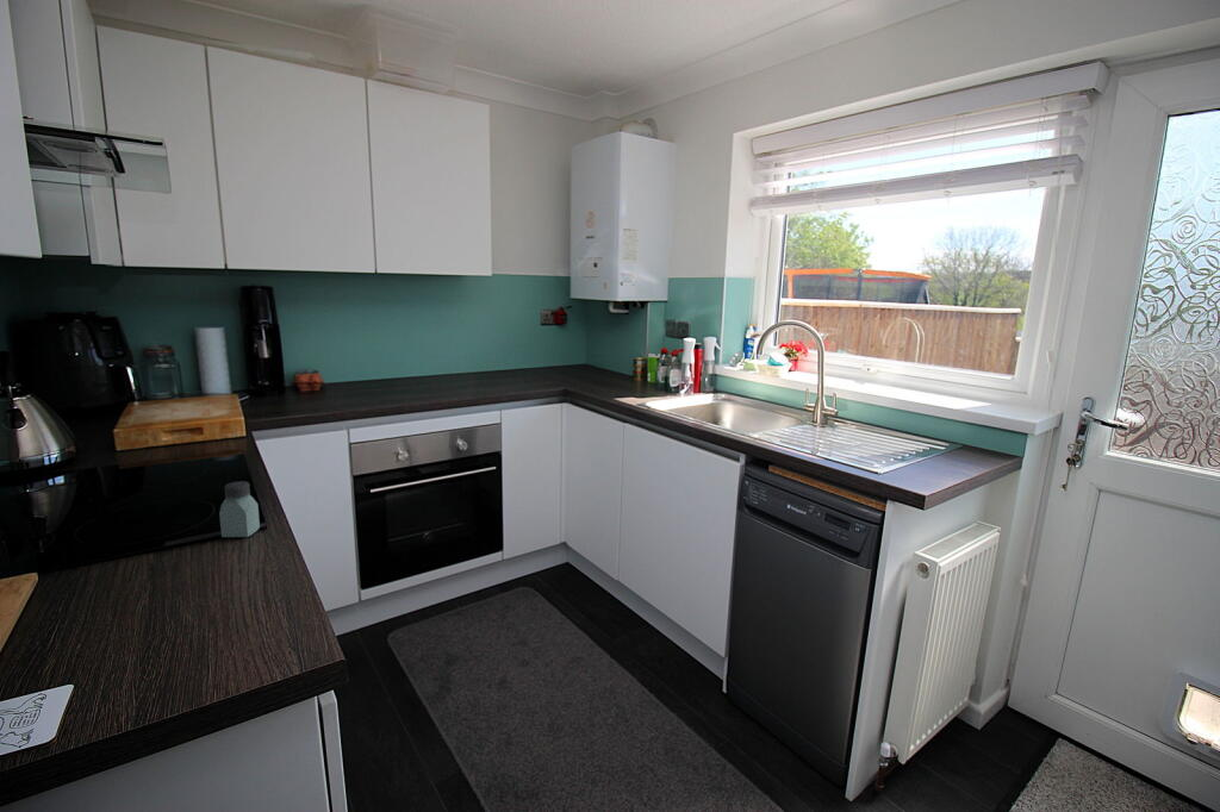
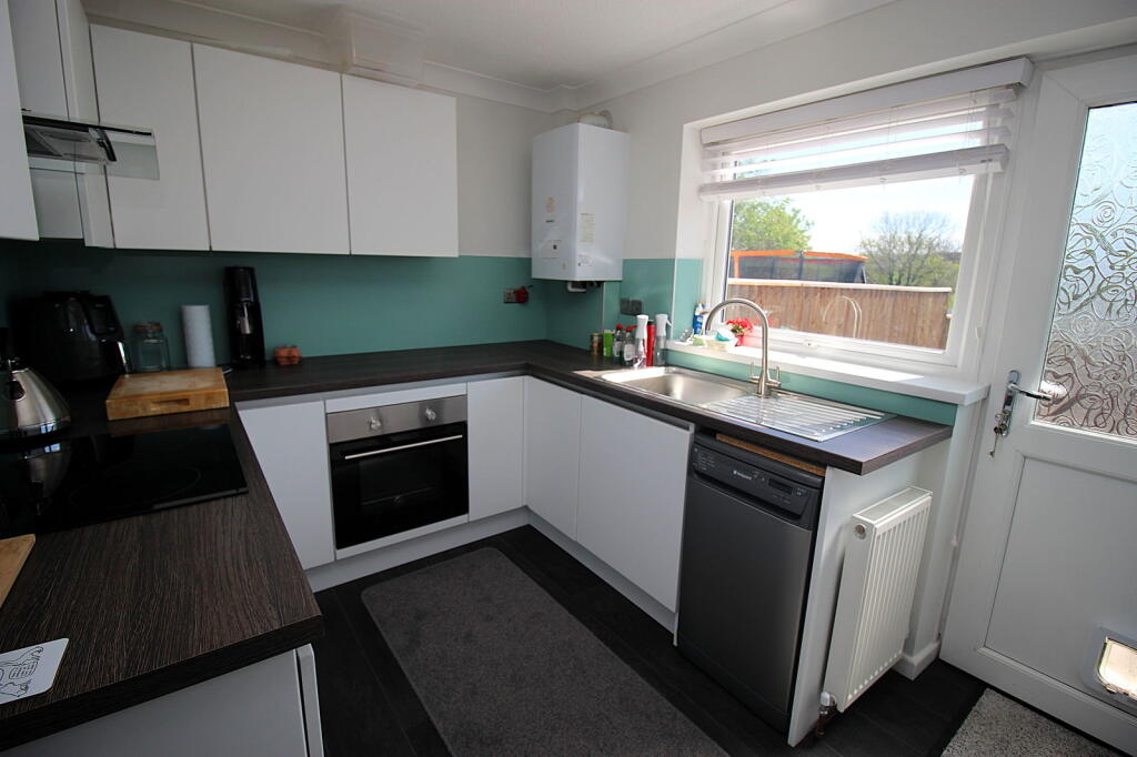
- saltshaker [218,480,261,538]
